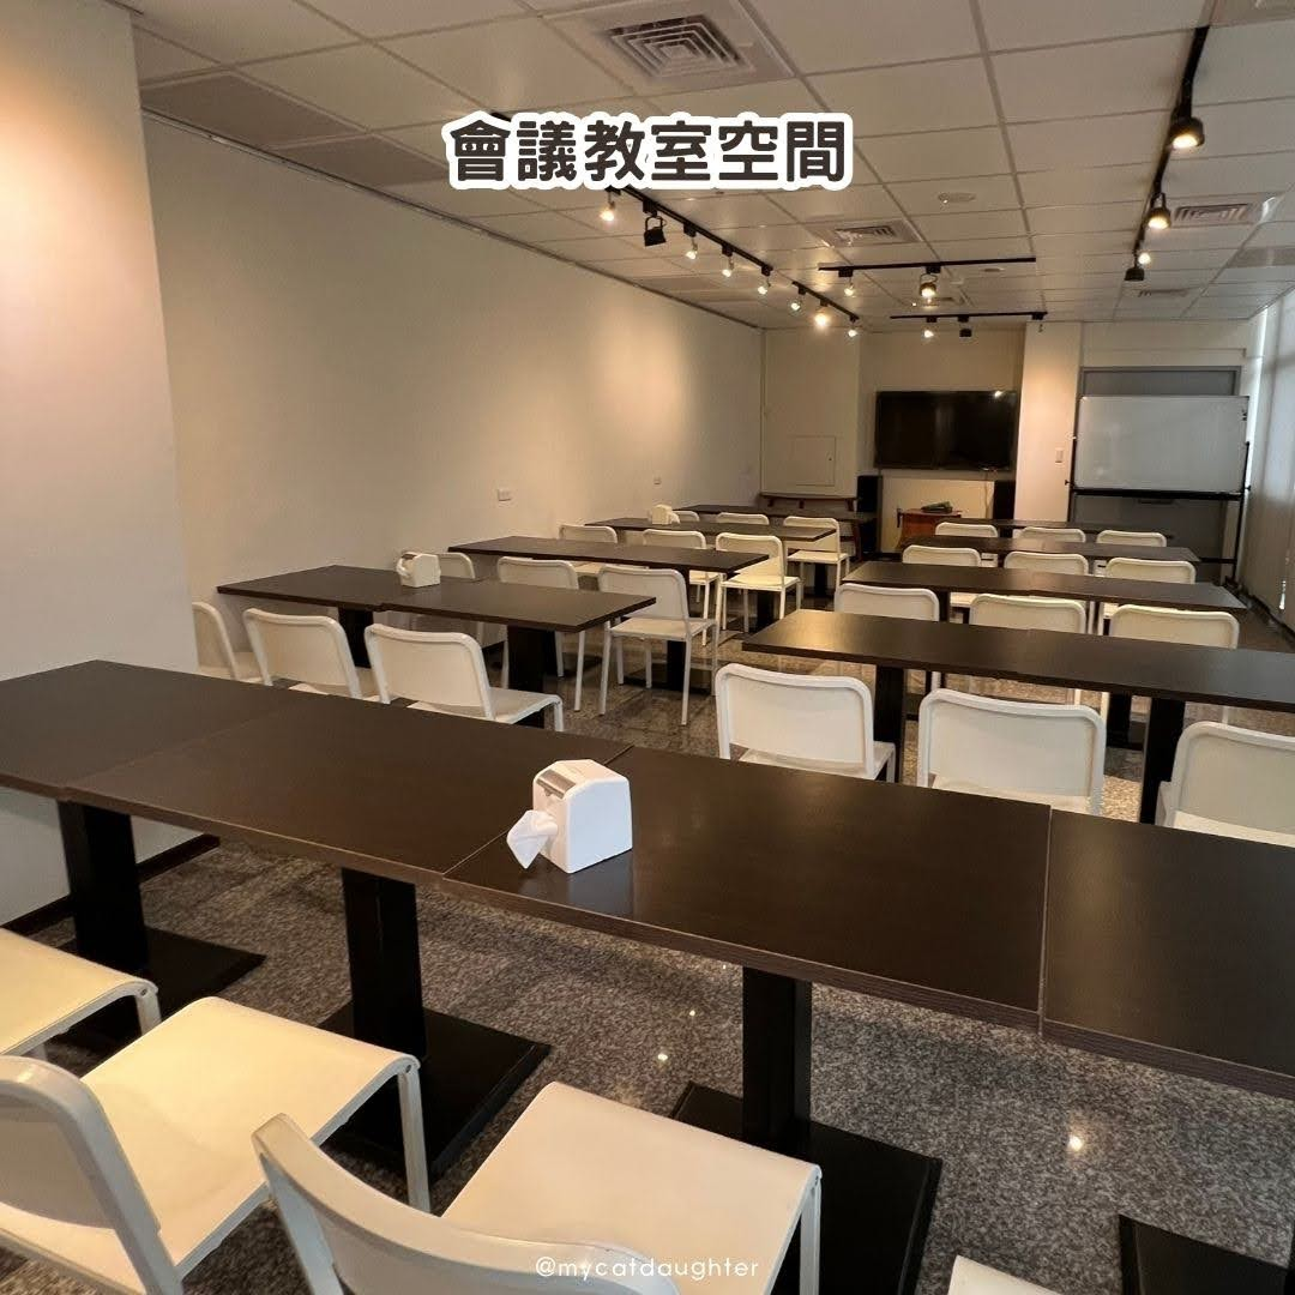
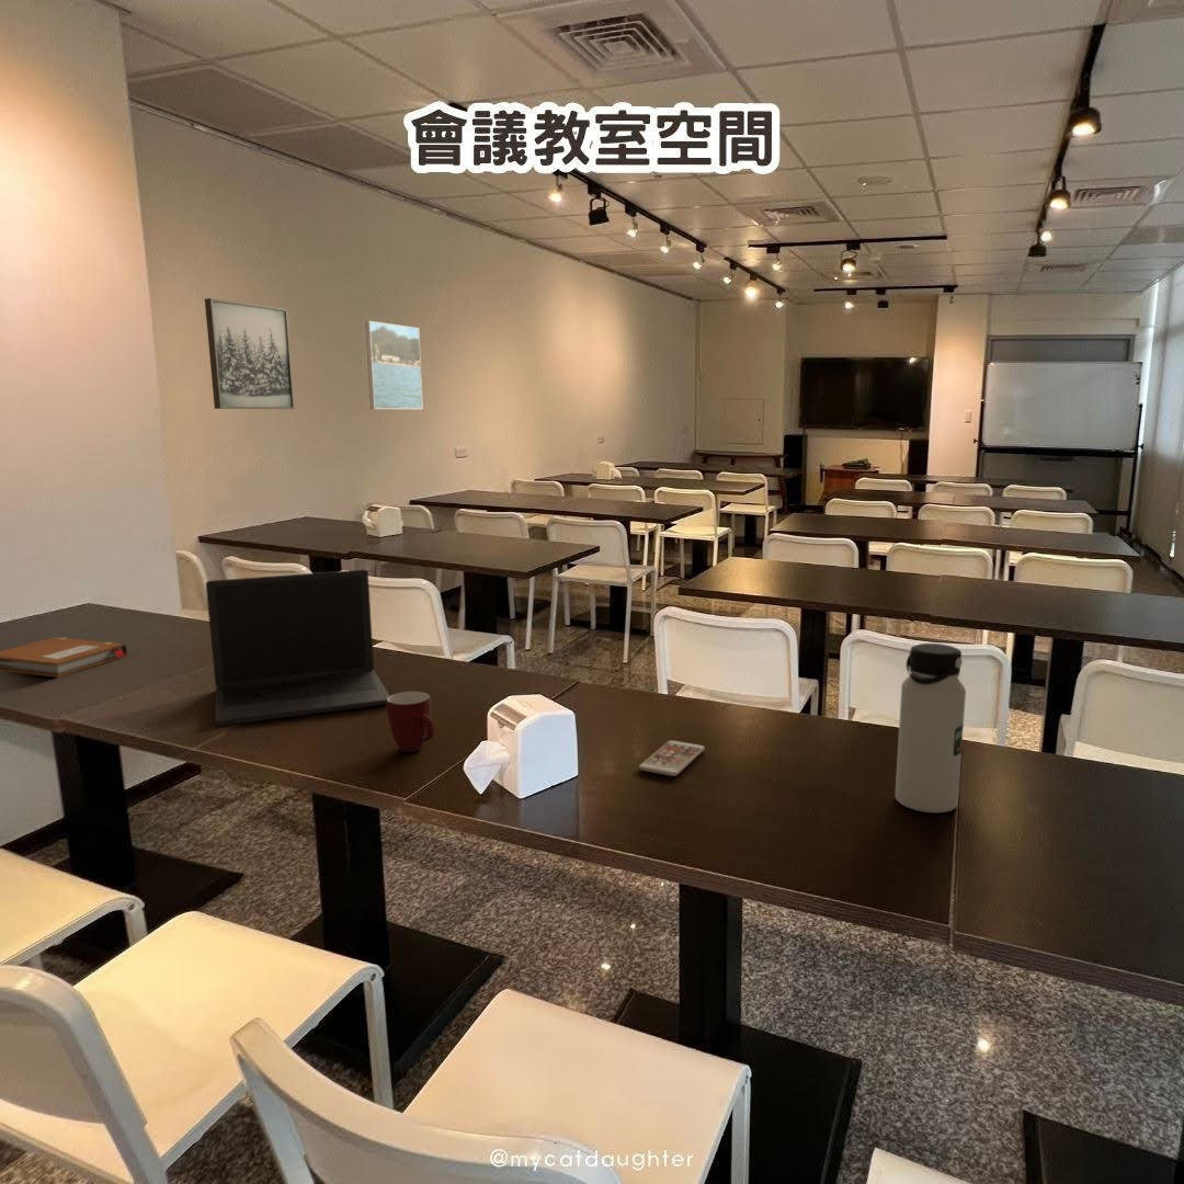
+ smartphone [638,740,706,777]
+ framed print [364,320,424,410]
+ wall art [204,297,295,410]
+ laptop [205,569,390,727]
+ notebook [0,636,128,679]
+ water bottle [895,642,967,813]
+ mug [386,691,435,753]
